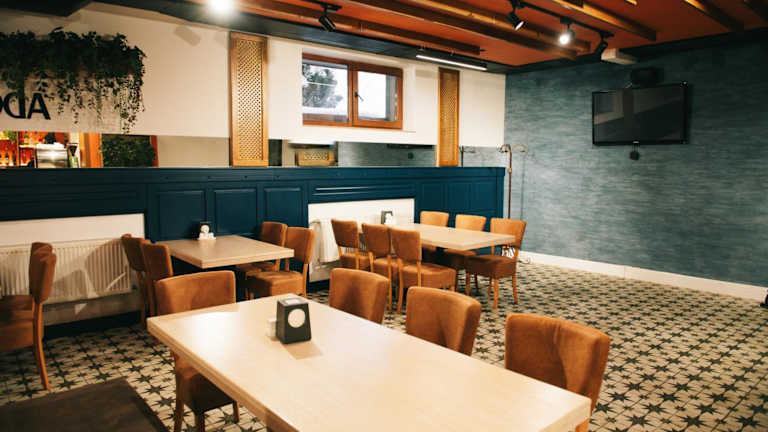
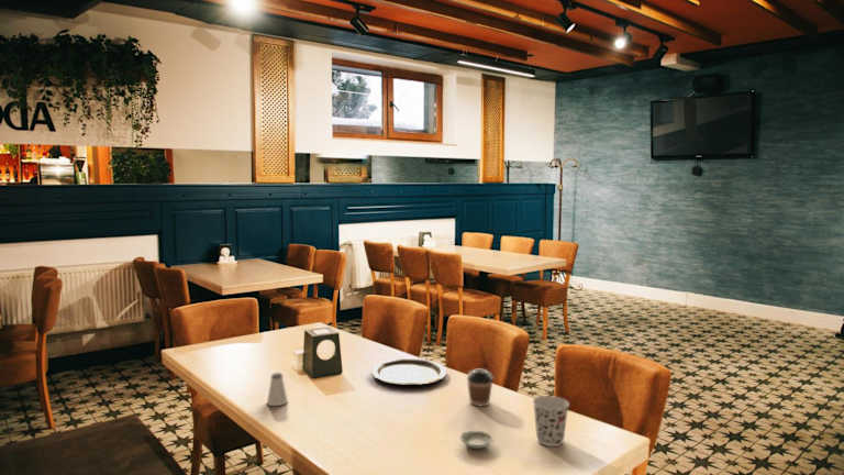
+ plate [370,357,447,386]
+ saltshaker [266,372,289,407]
+ cup [532,395,570,448]
+ saucer [459,430,495,450]
+ coffee cup [466,368,495,407]
